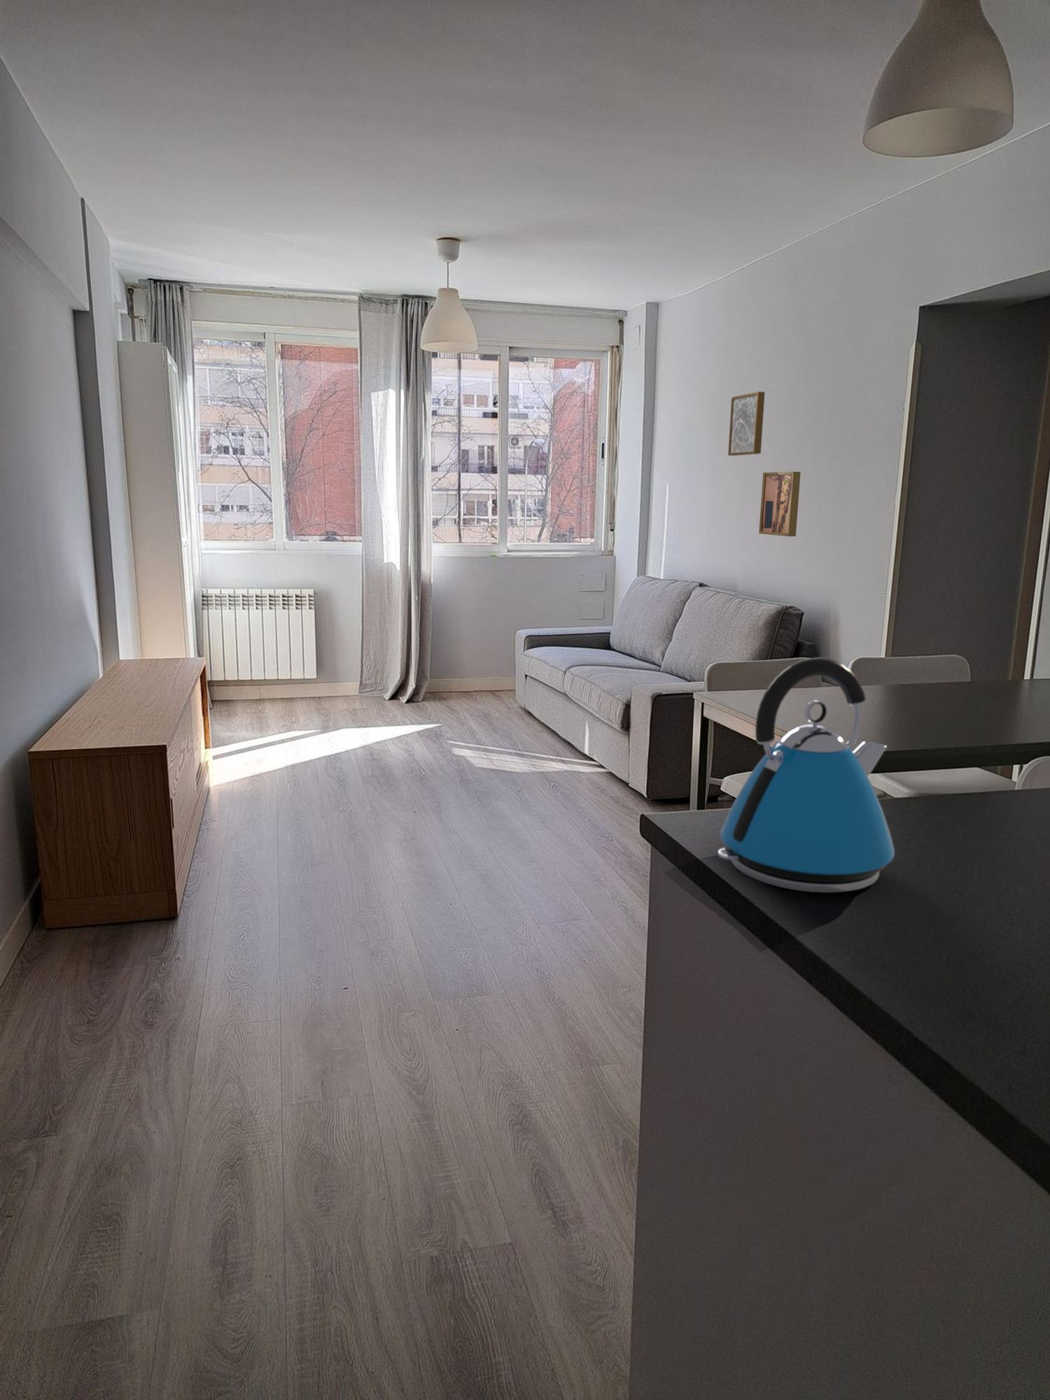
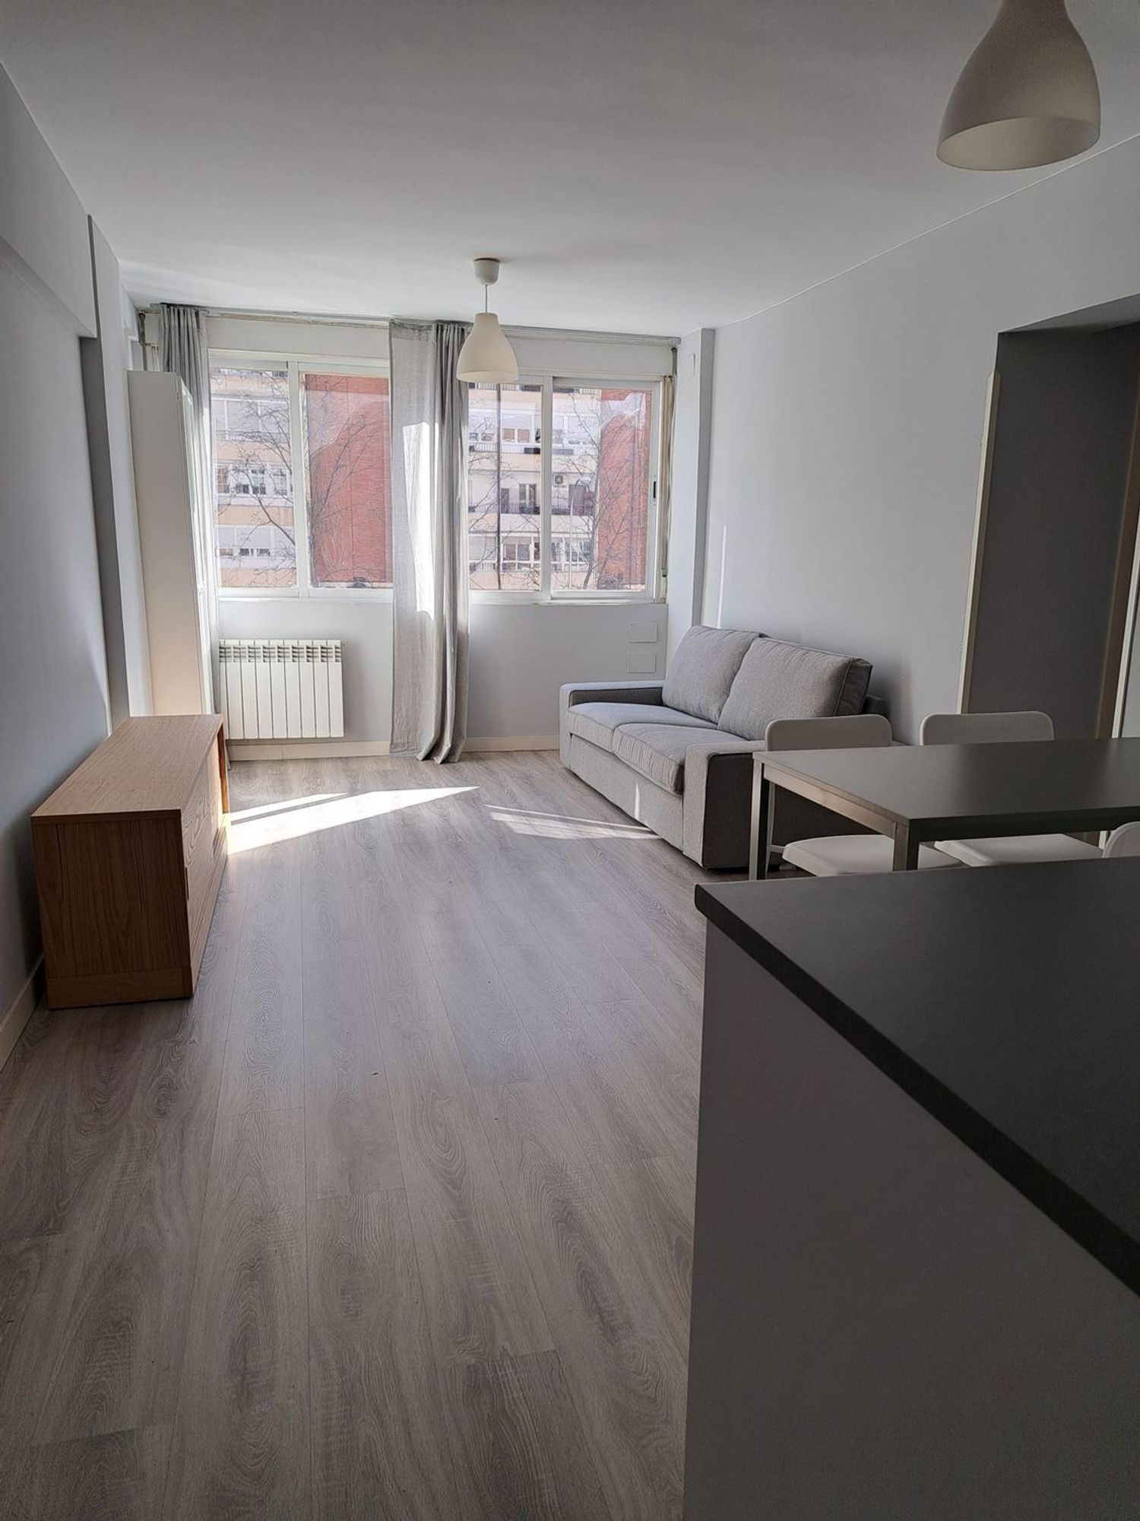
- wall art [727,391,765,456]
- wall art [758,471,802,537]
- kettle [718,657,896,893]
